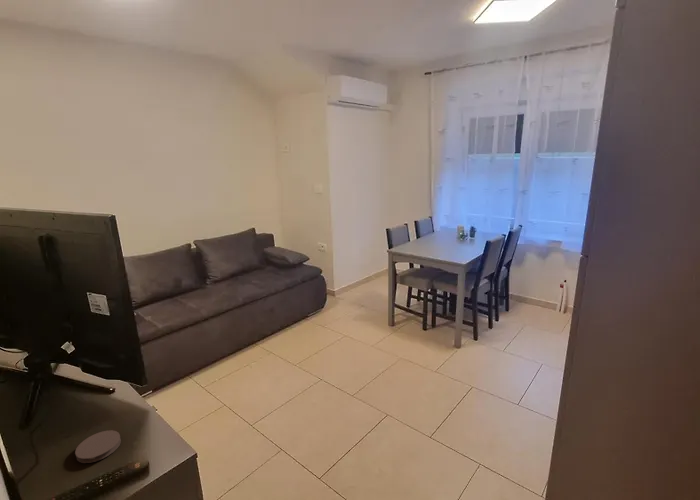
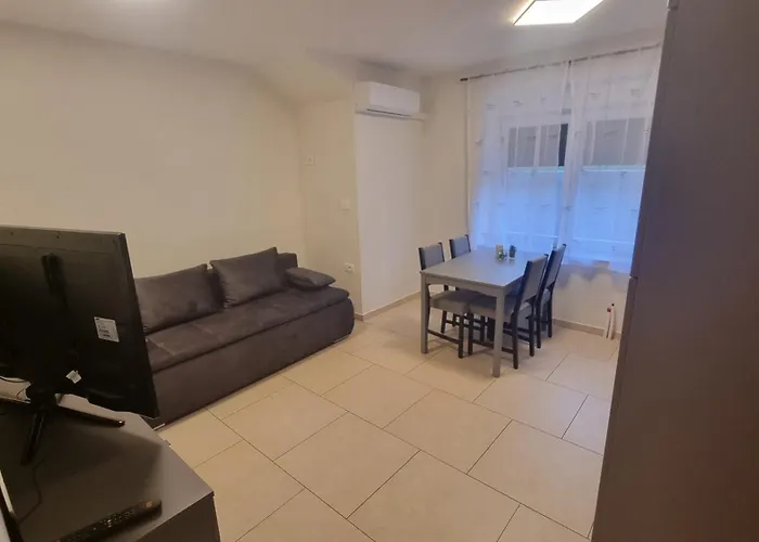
- coaster [74,429,122,464]
